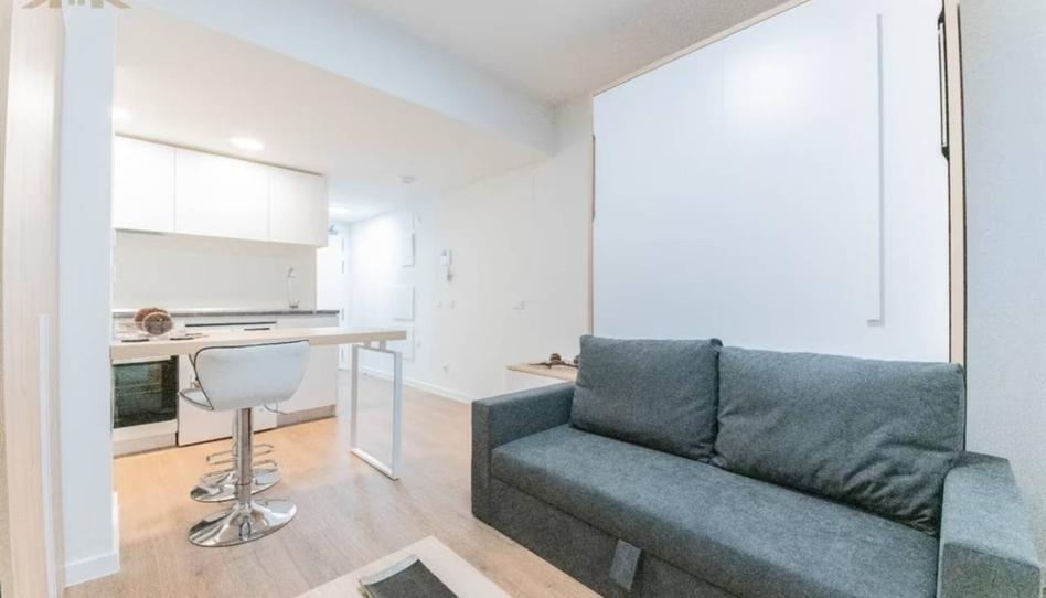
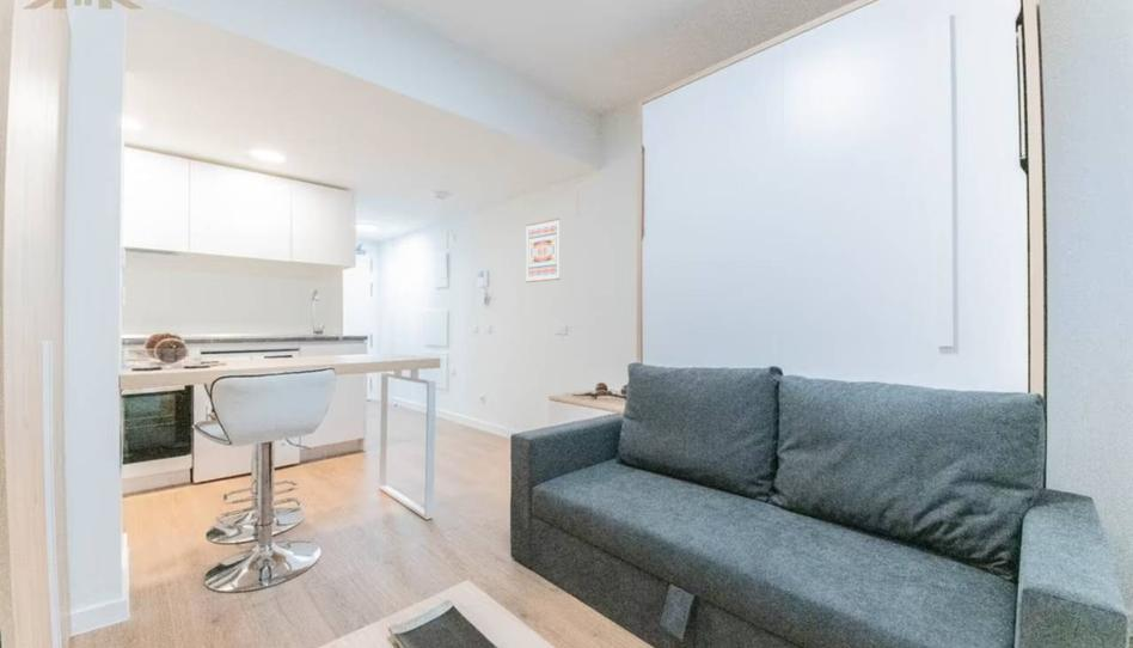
+ wall art [525,216,562,283]
